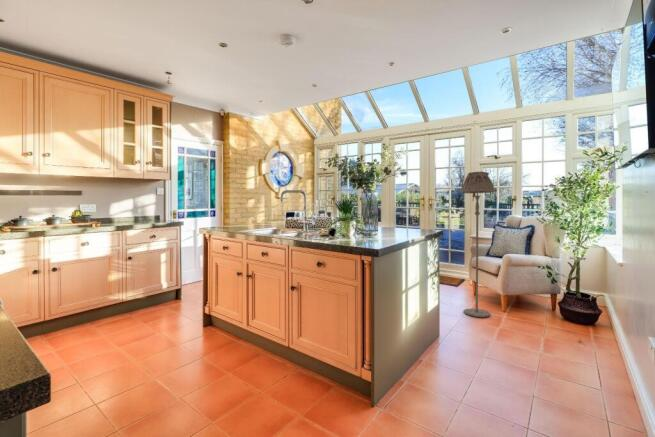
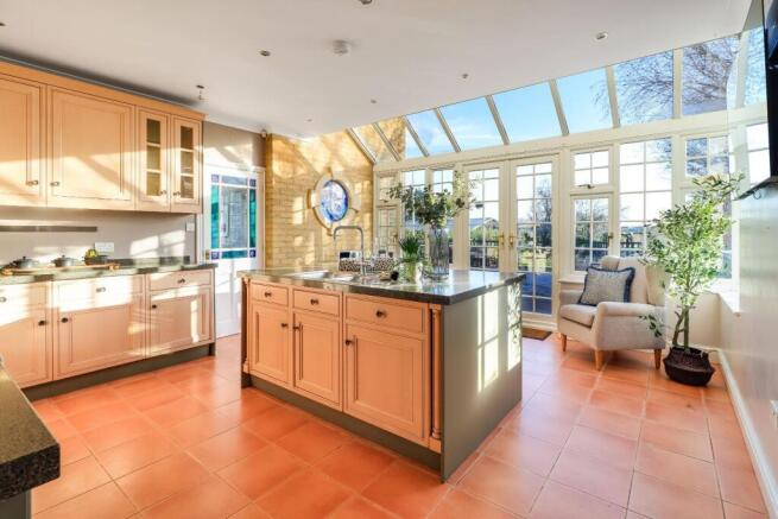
- floor lamp [459,171,496,318]
